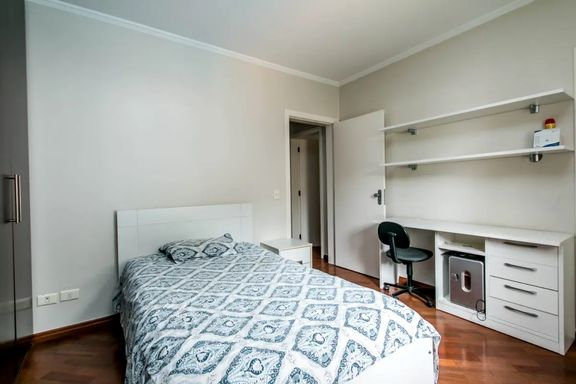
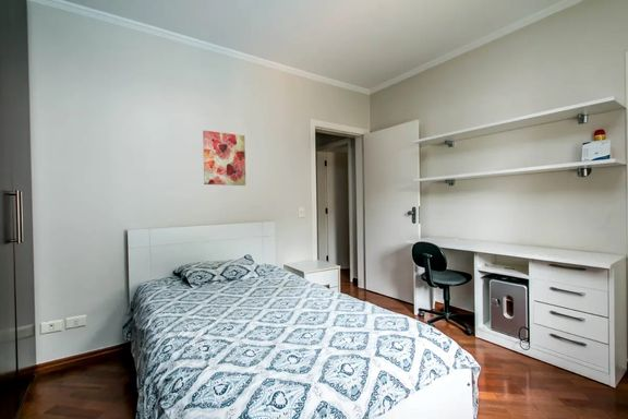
+ wall art [202,130,246,187]
